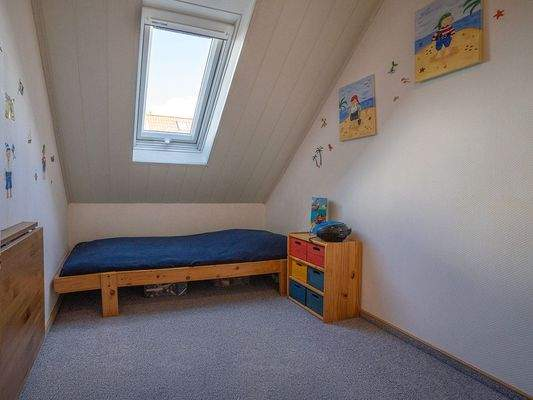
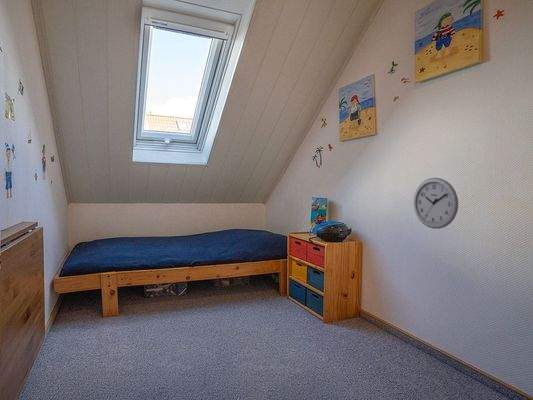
+ wall clock [413,177,459,230]
